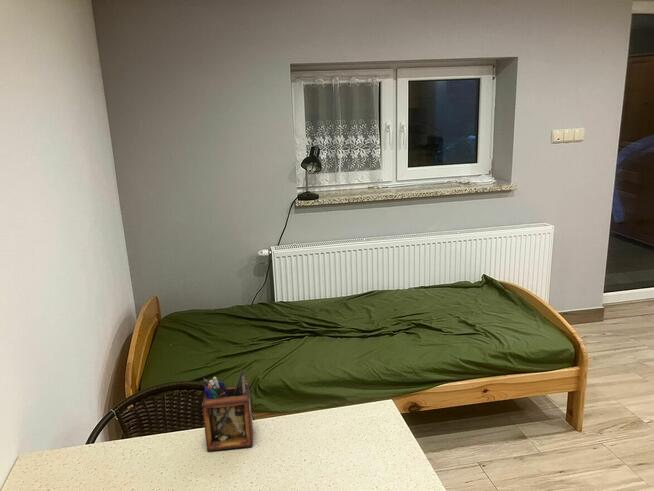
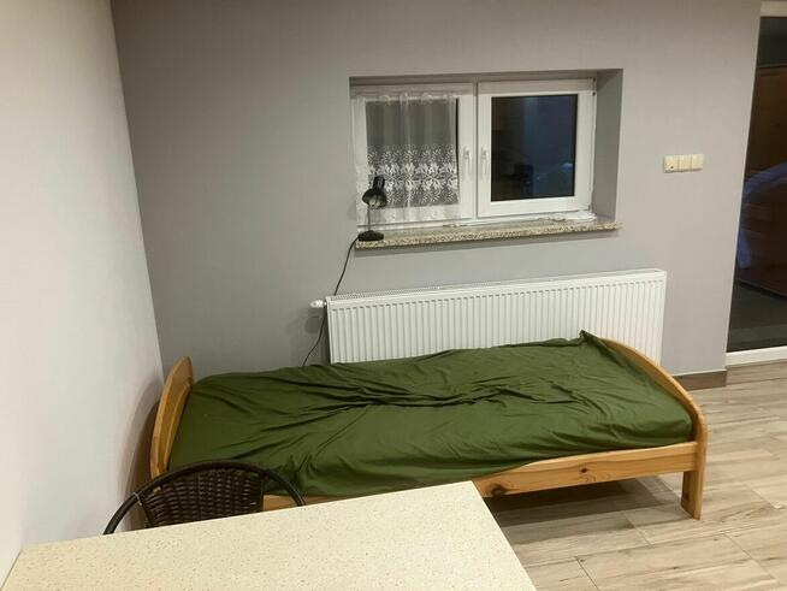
- desk organizer [201,369,254,452]
